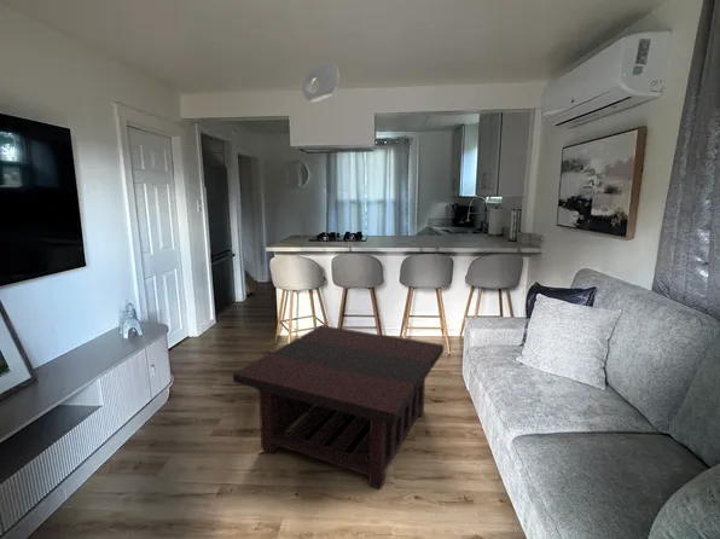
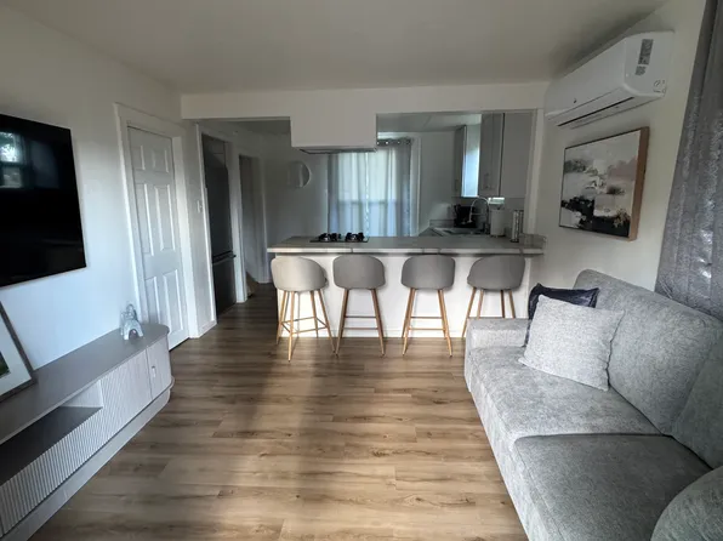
- ceiling light [301,60,341,103]
- coffee table [232,324,445,491]
